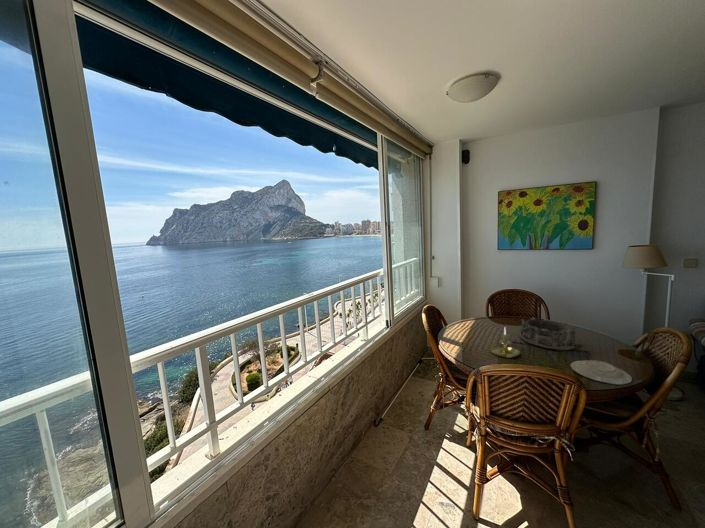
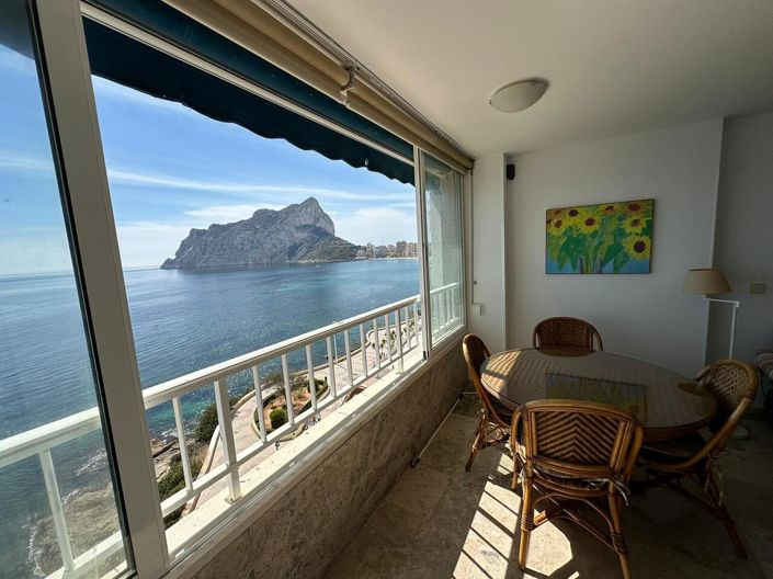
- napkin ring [518,316,577,352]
- plate [570,359,633,386]
- candle holder [484,327,521,359]
